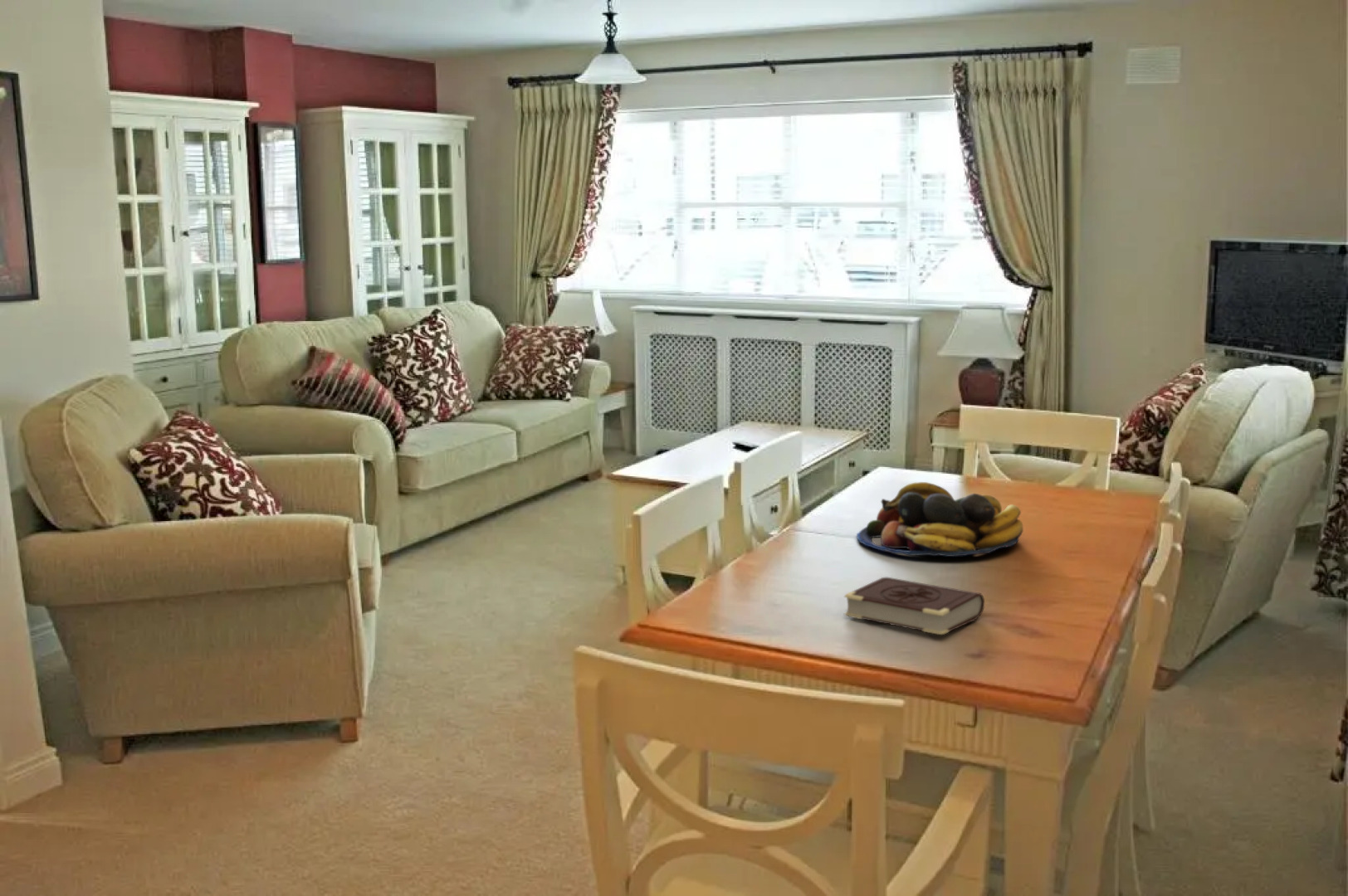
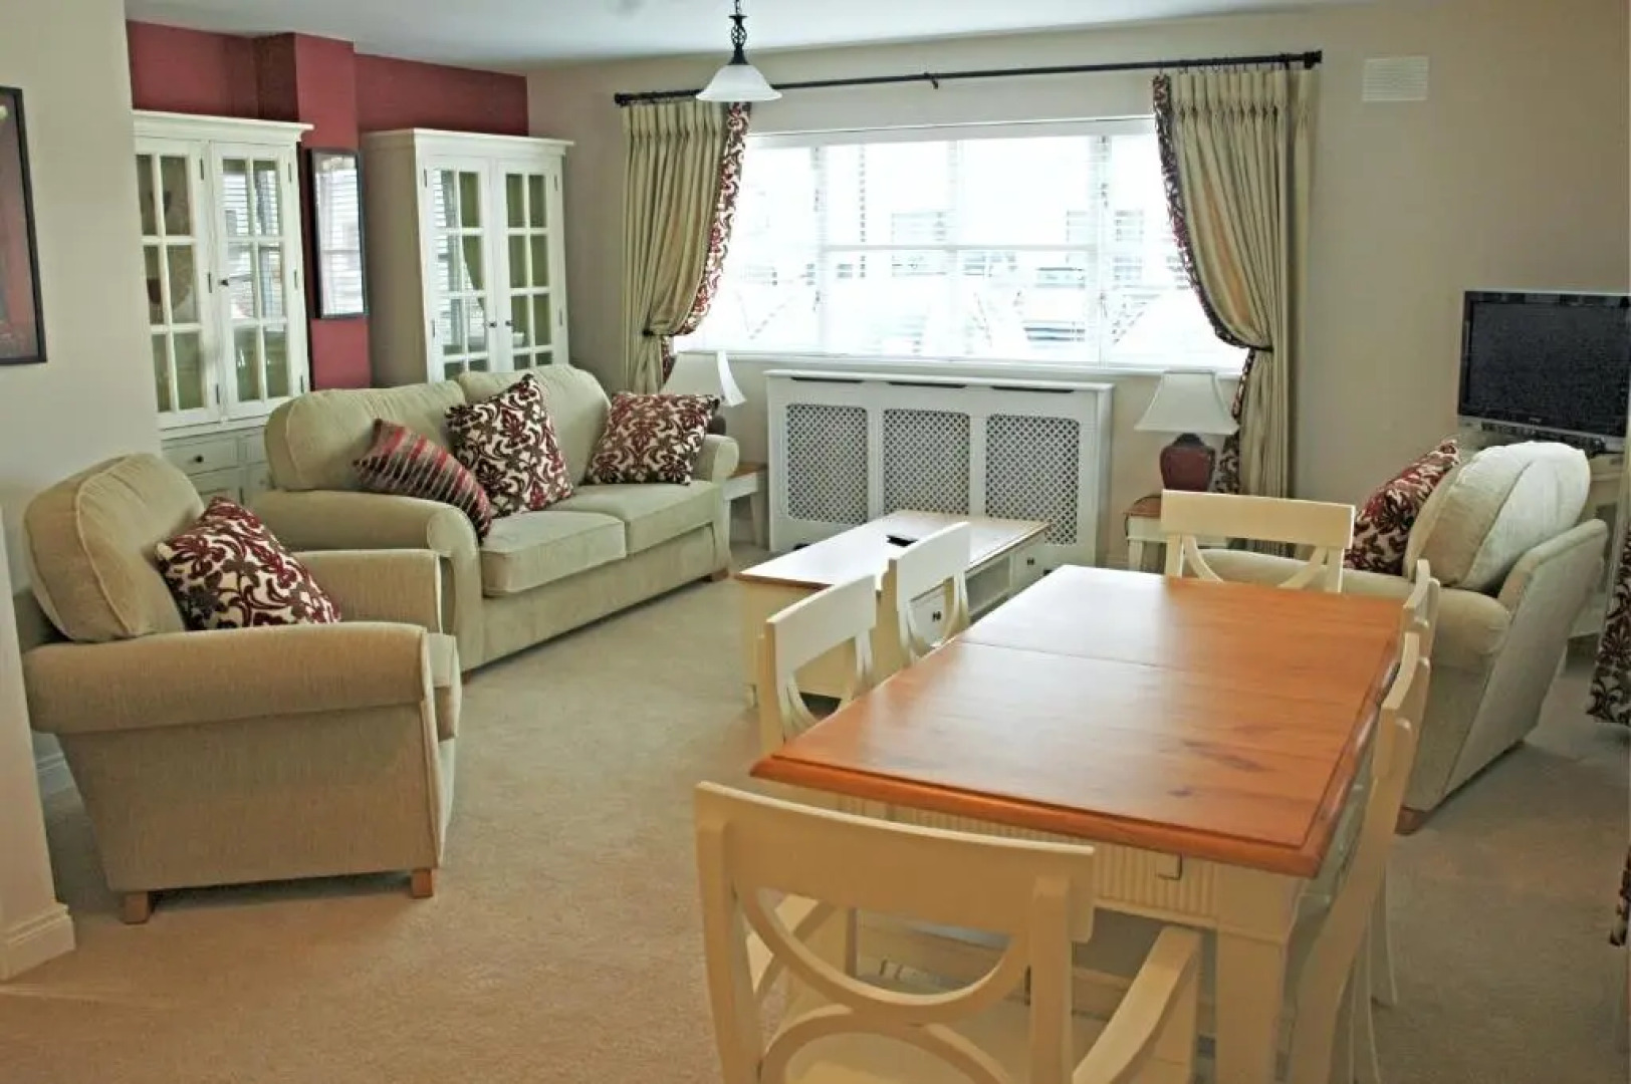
- book [843,577,985,635]
- fruit bowl [856,481,1024,558]
